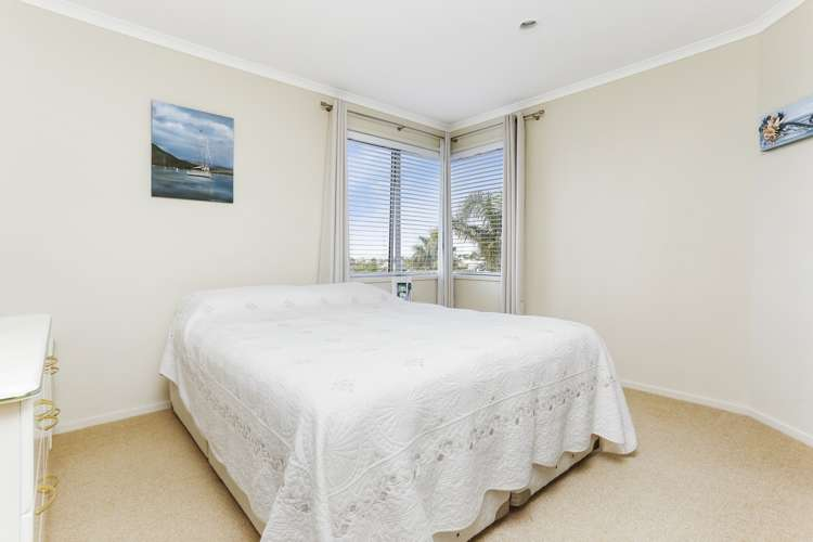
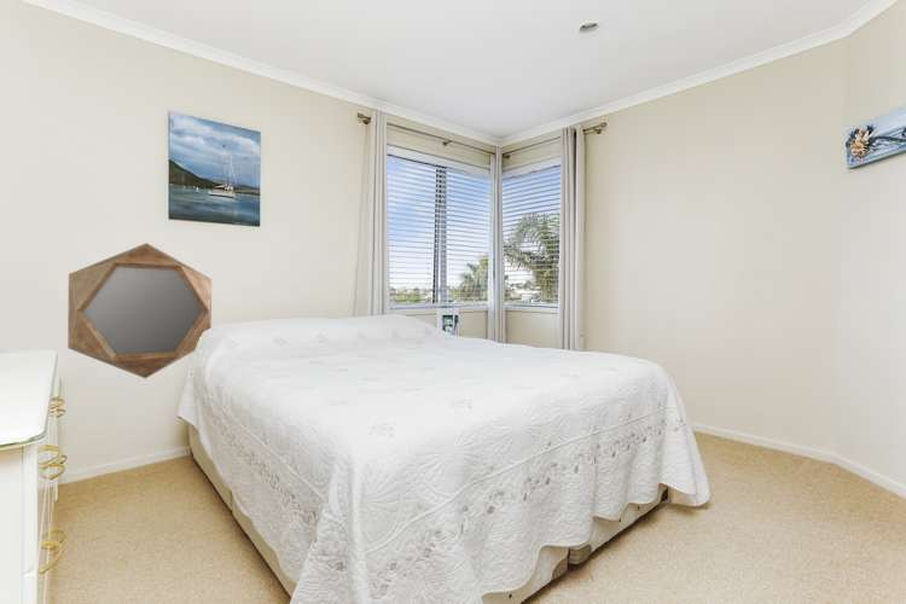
+ home mirror [66,242,213,379]
